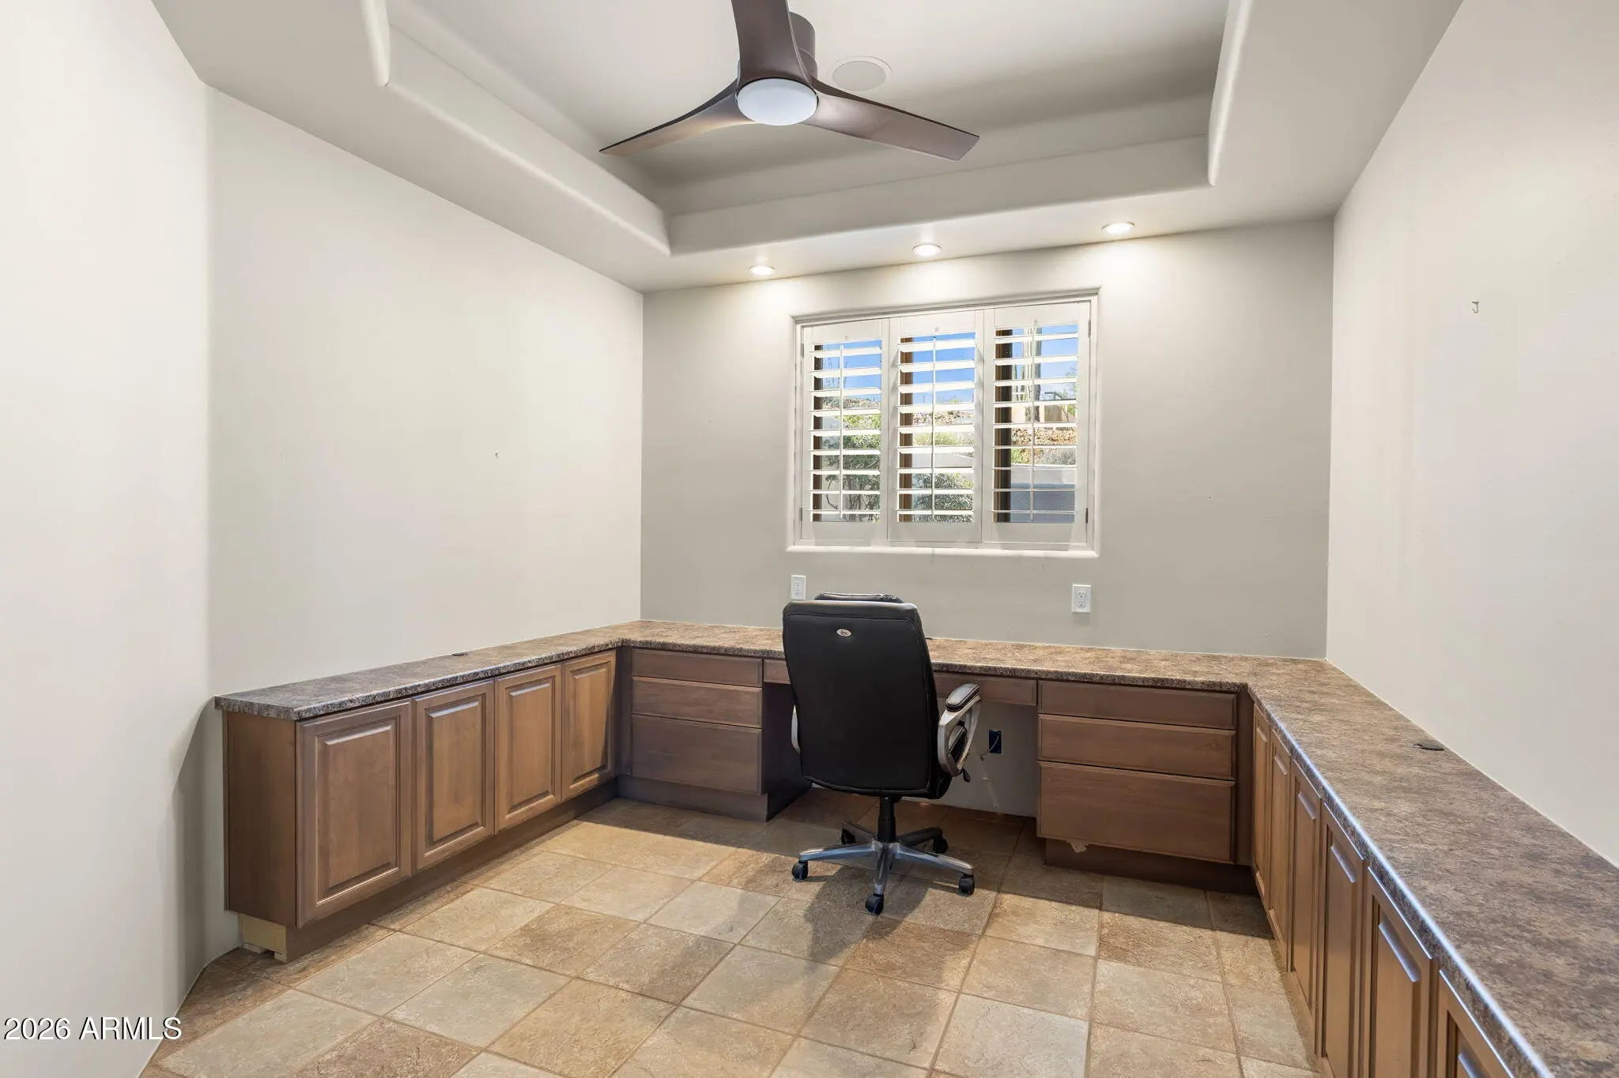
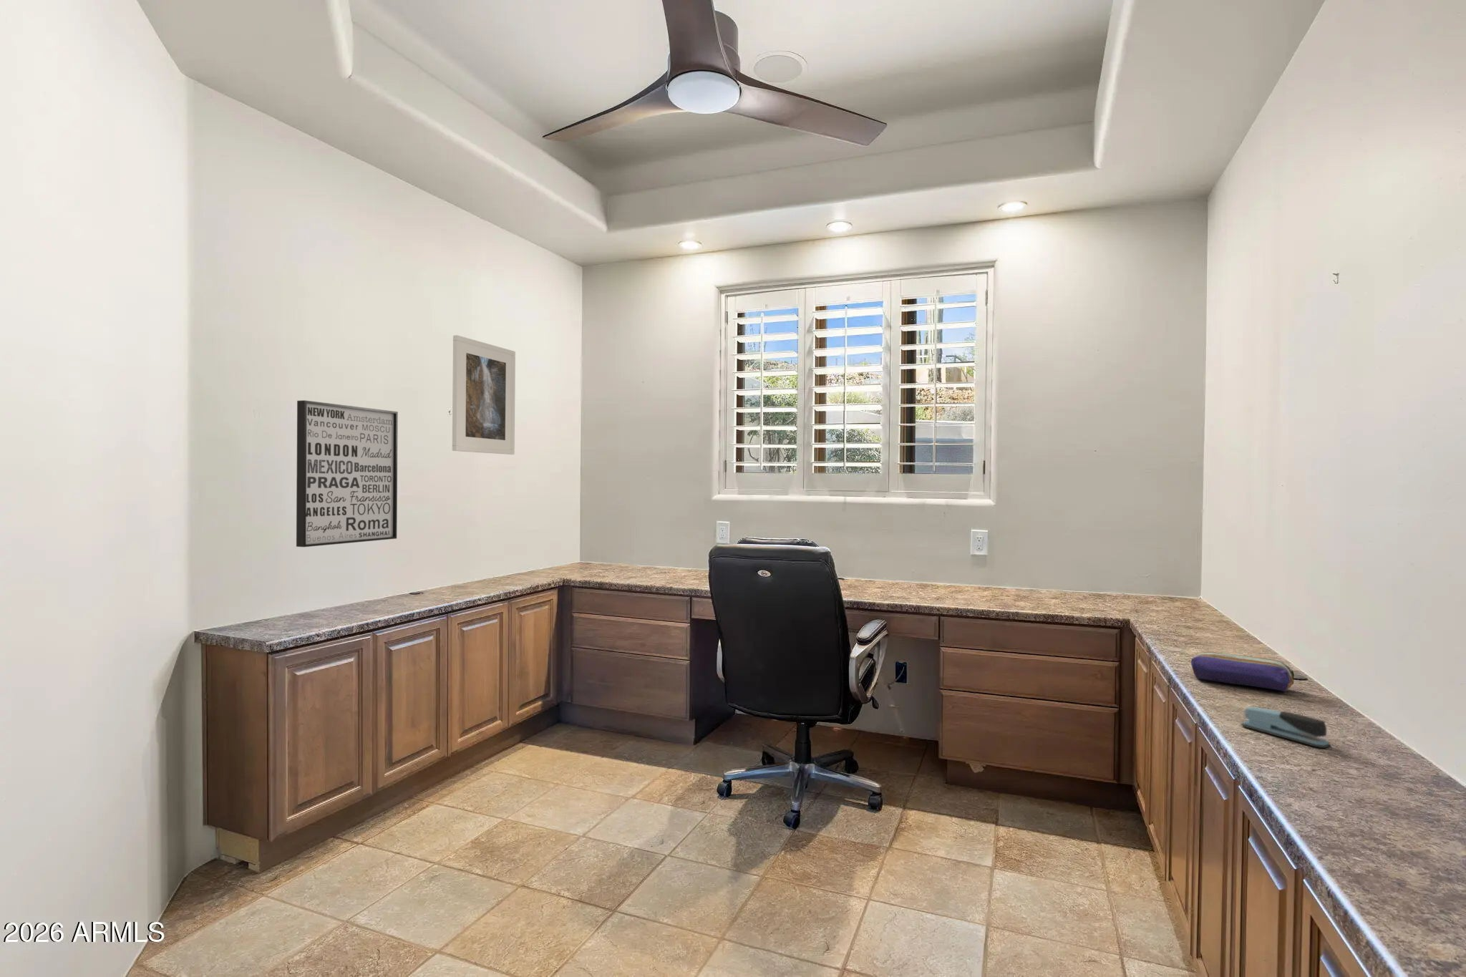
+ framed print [451,335,517,455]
+ wall art [295,399,399,547]
+ pencil case [1190,651,1295,692]
+ stapler [1240,705,1332,749]
